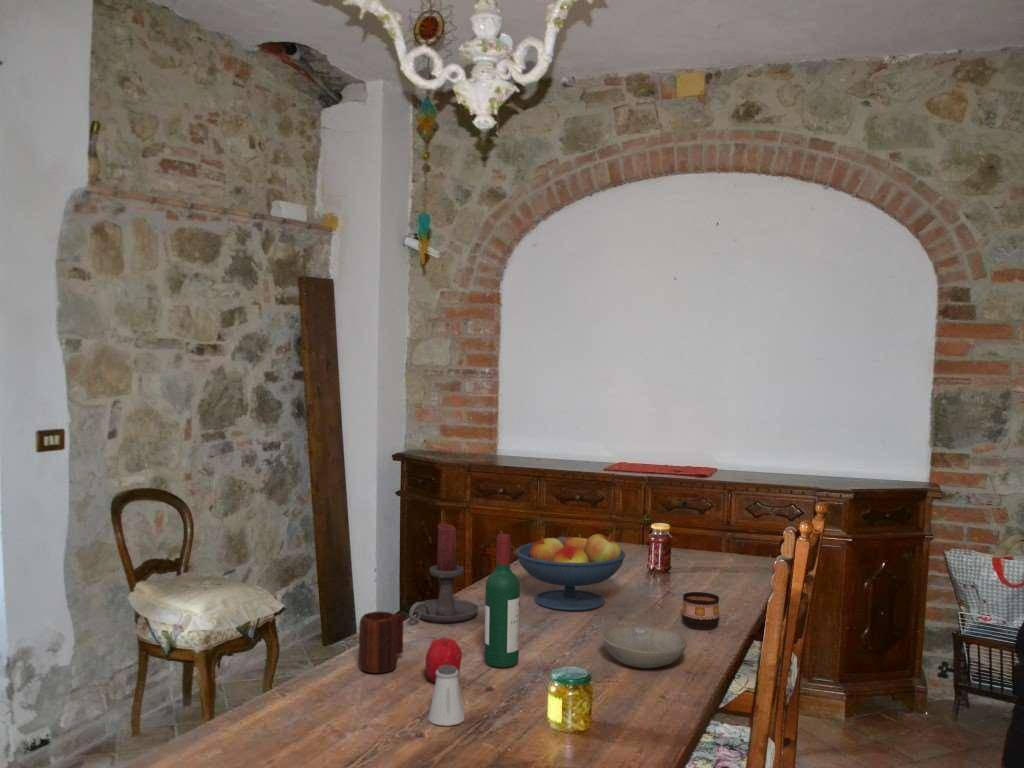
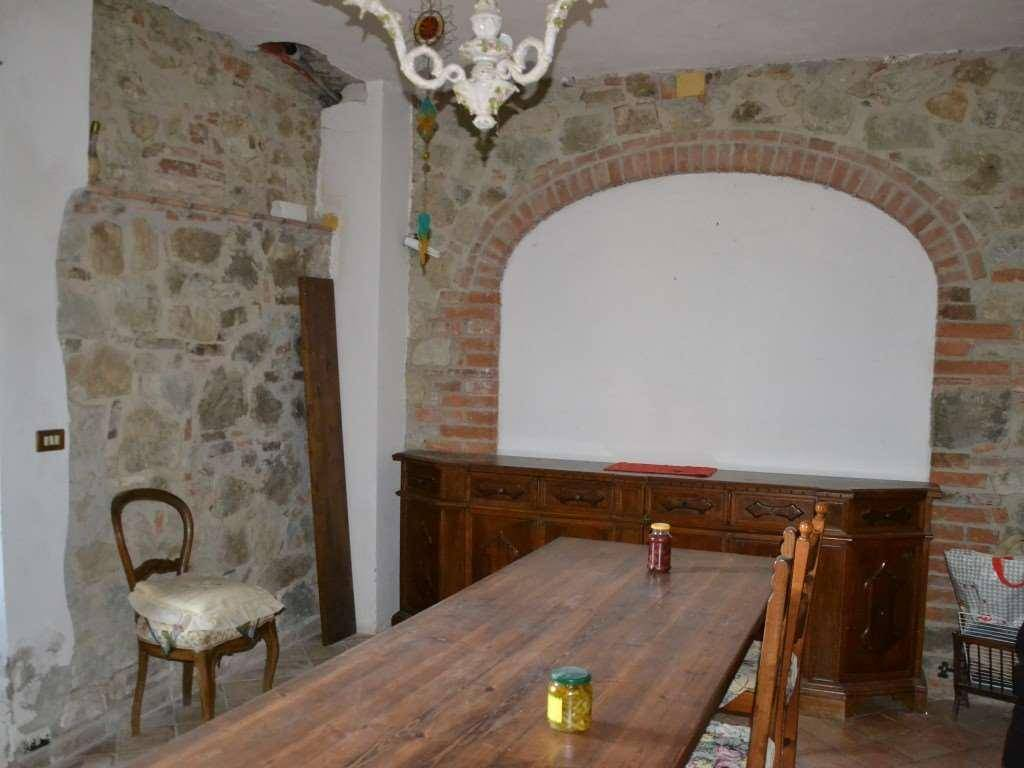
- wine bottle [484,533,521,668]
- bowl [601,623,688,669]
- fruit [424,637,463,683]
- candle holder [408,523,480,624]
- saltshaker [427,665,466,727]
- cup [681,591,720,630]
- fruit bowl [515,533,626,612]
- mug [358,611,404,674]
